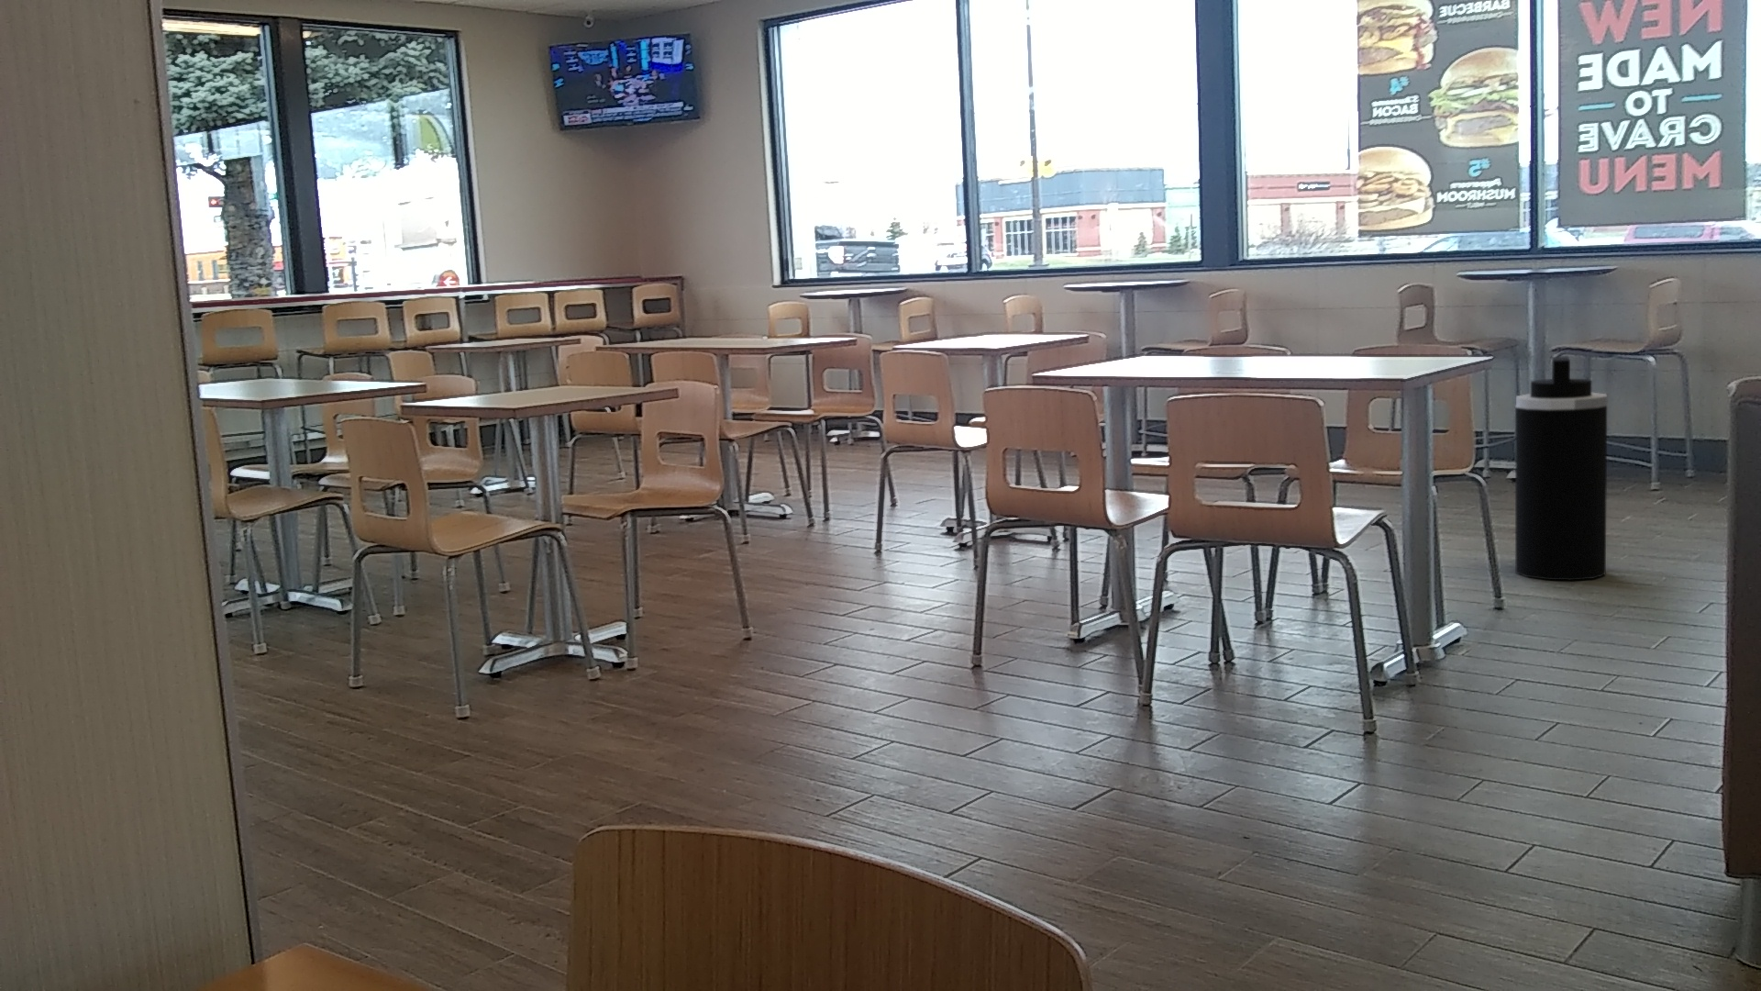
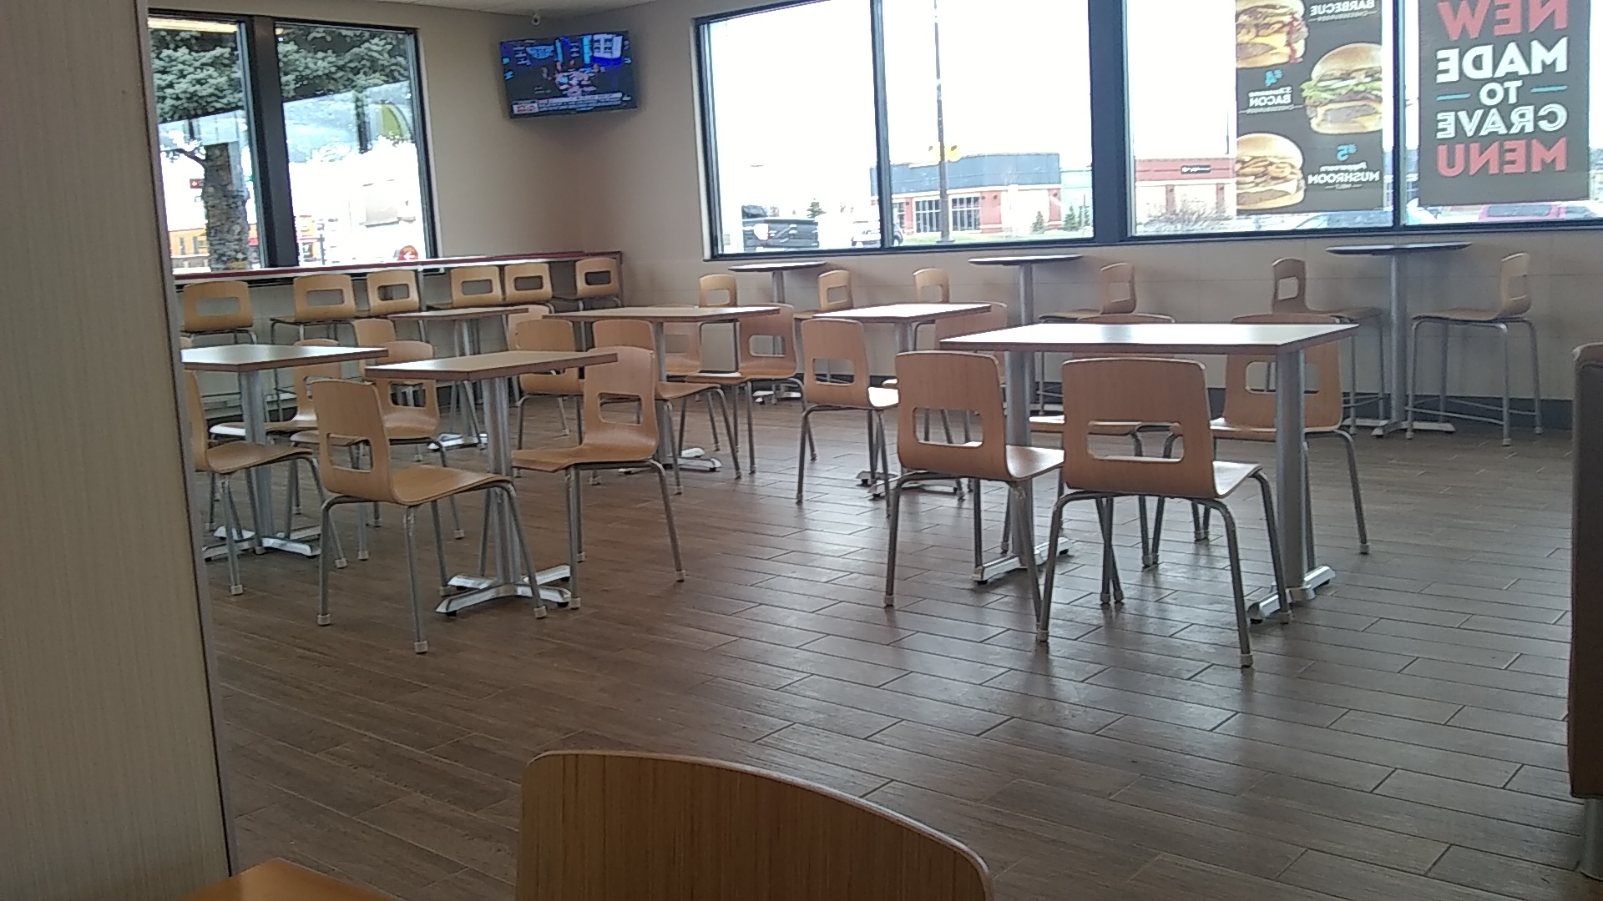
- trash can [1514,355,1609,581]
